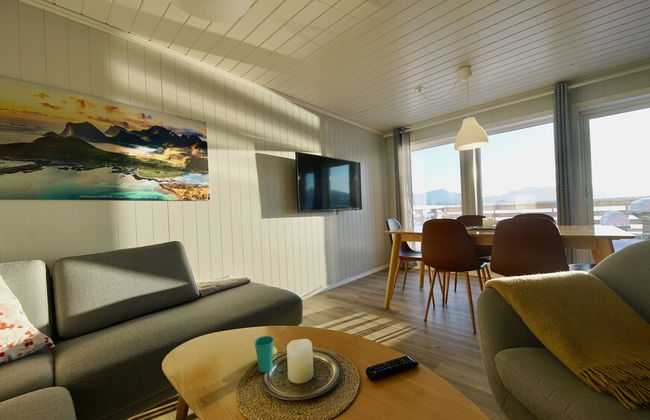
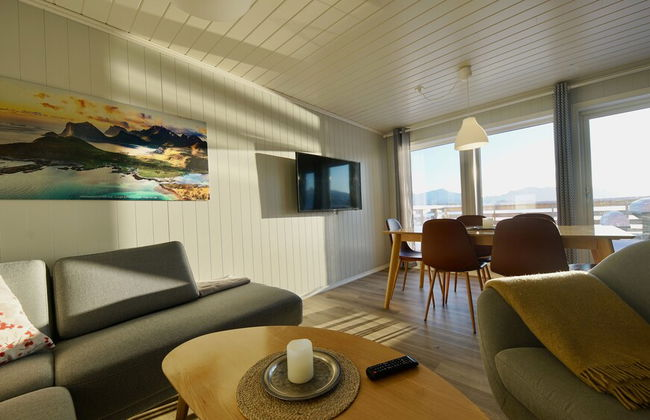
- cup [253,335,278,373]
